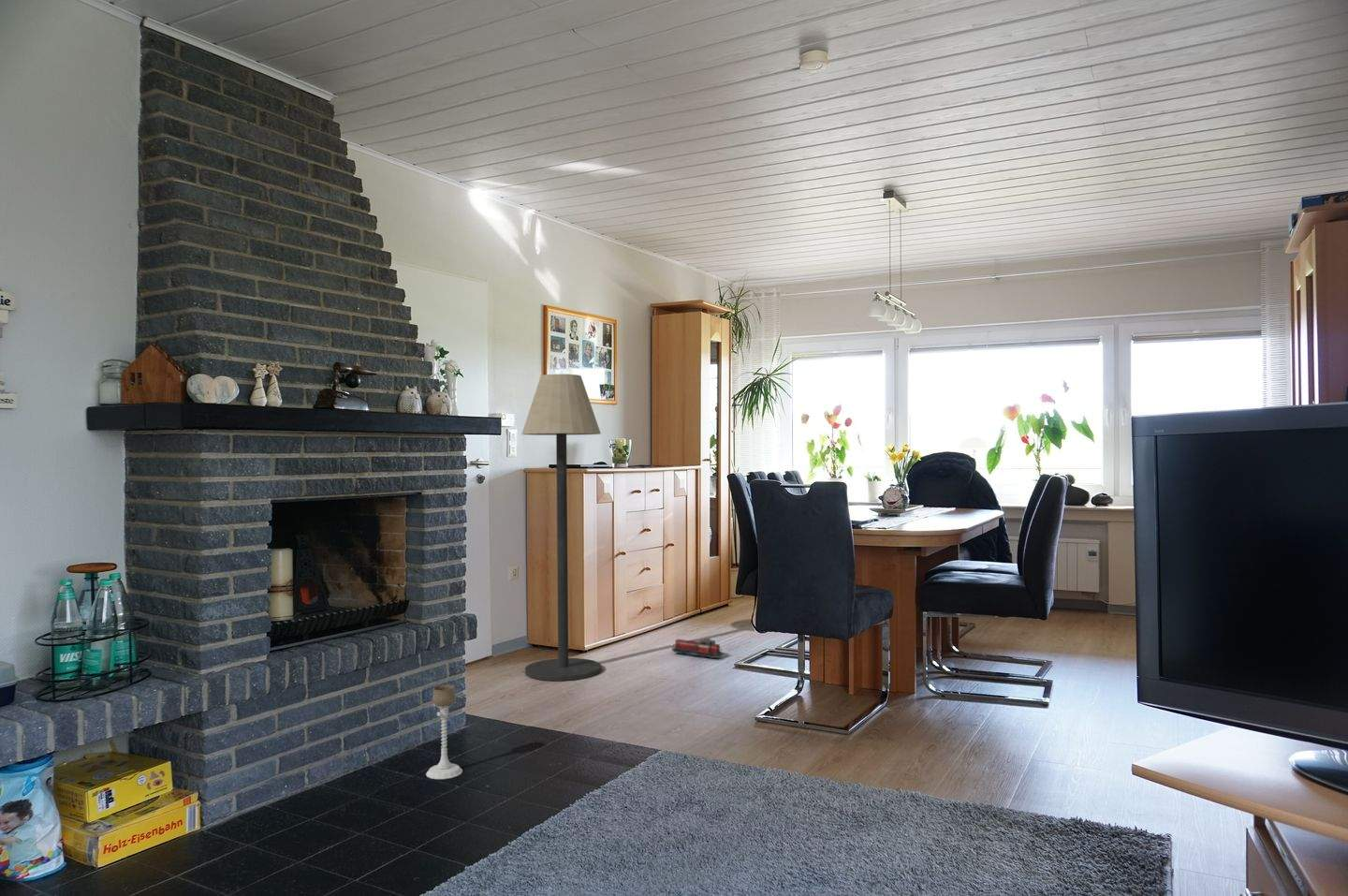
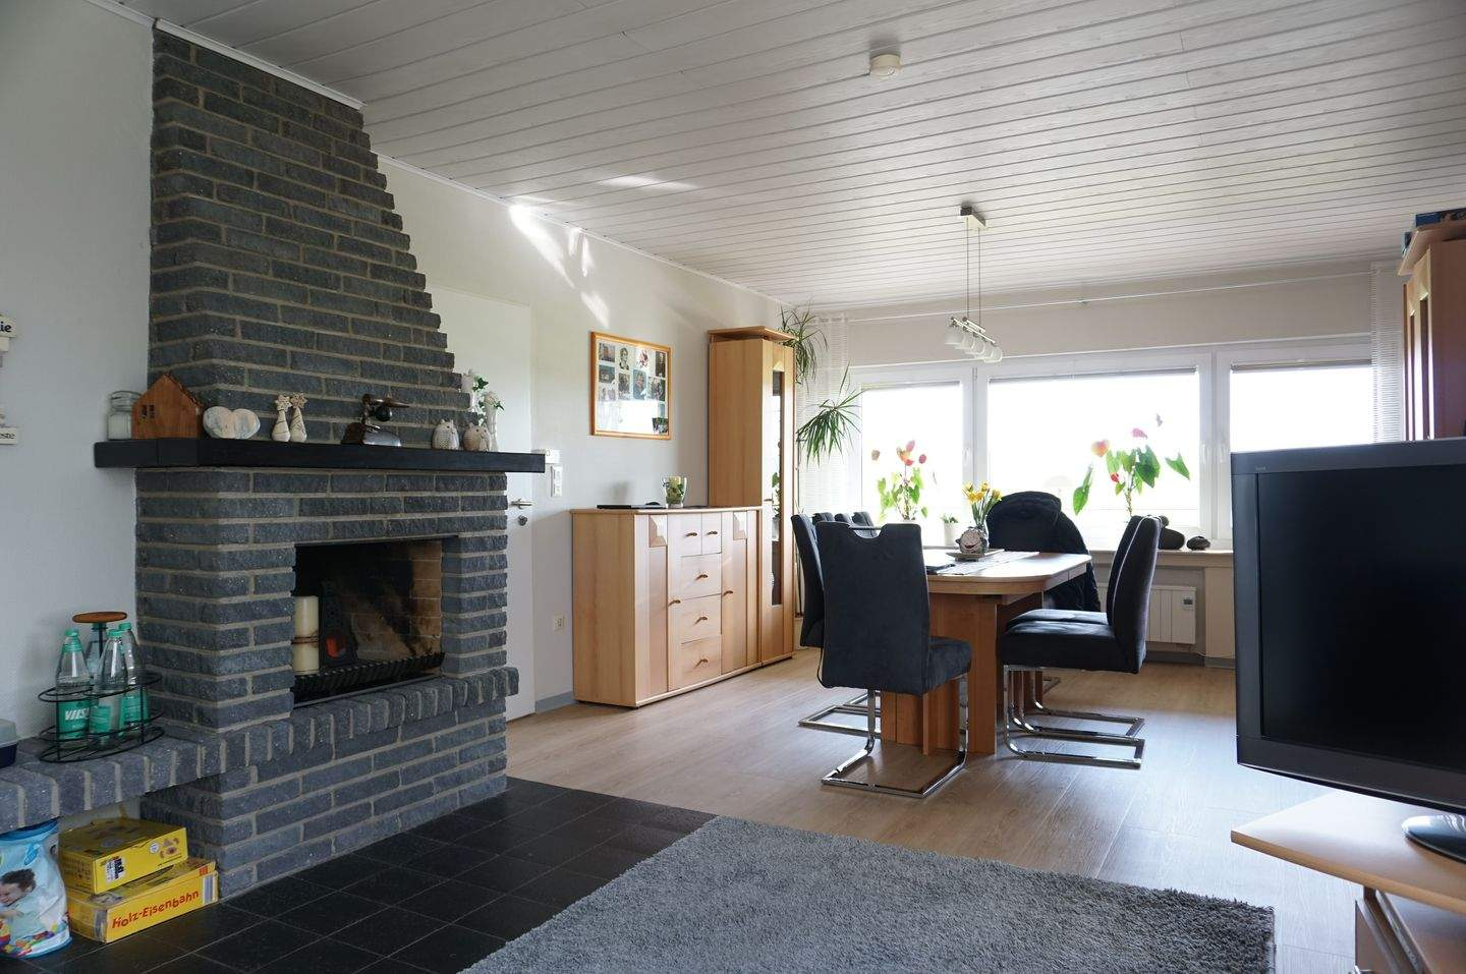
- floor lamp [520,374,603,682]
- candle holder [425,683,463,780]
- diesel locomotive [671,638,724,659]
